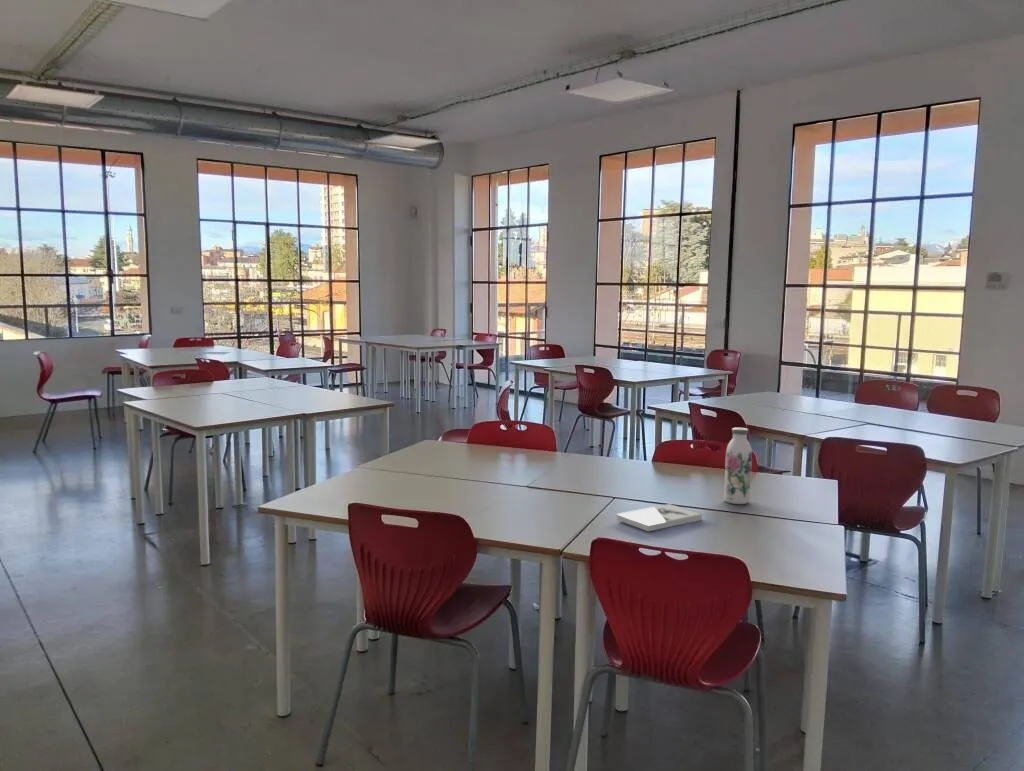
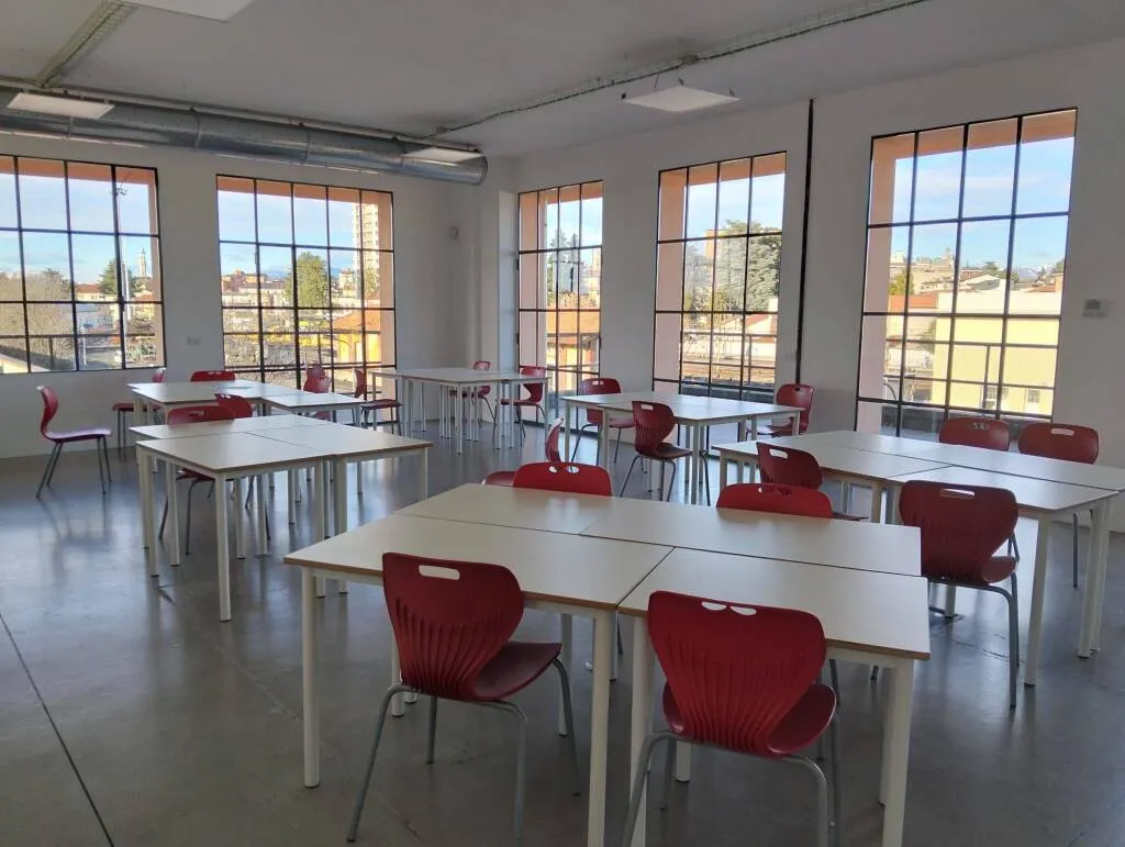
- book [616,503,703,532]
- water bottle [723,427,753,505]
